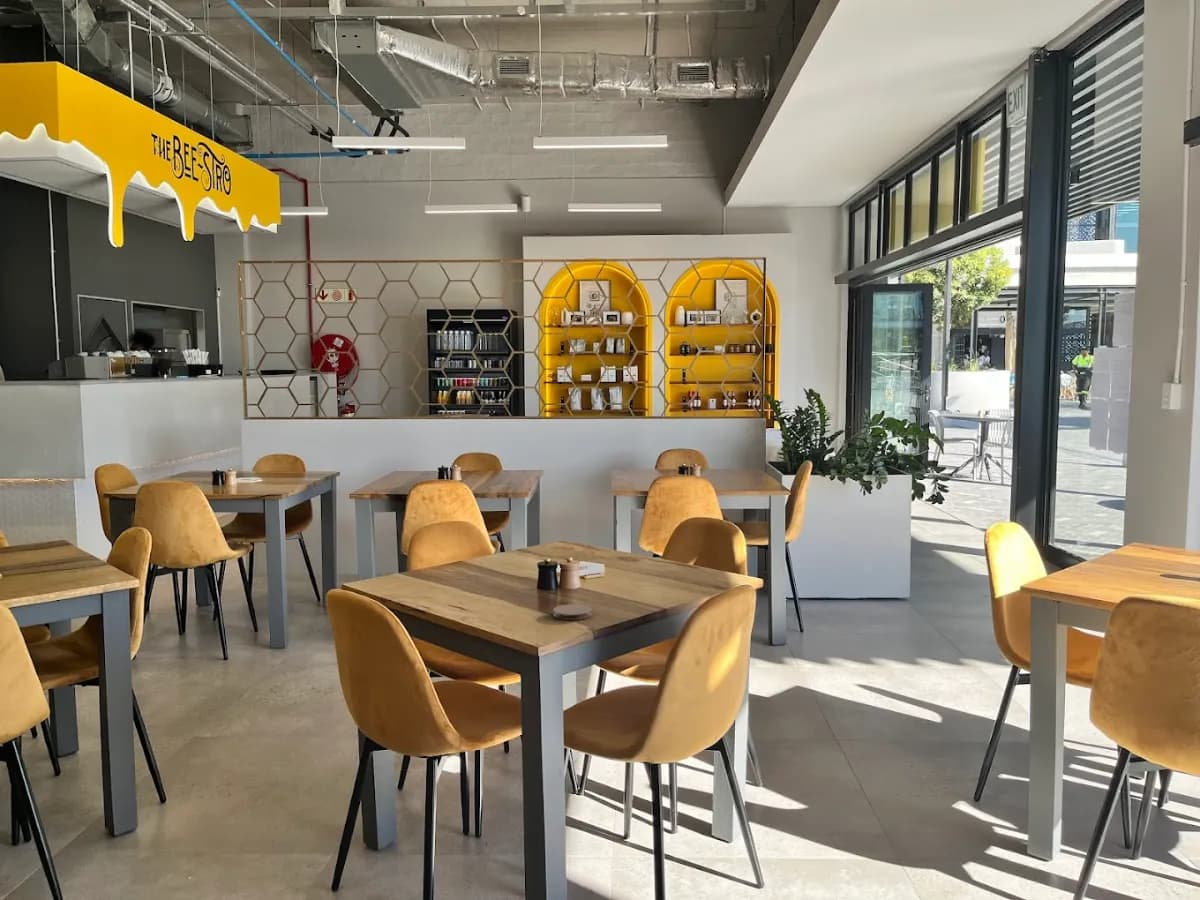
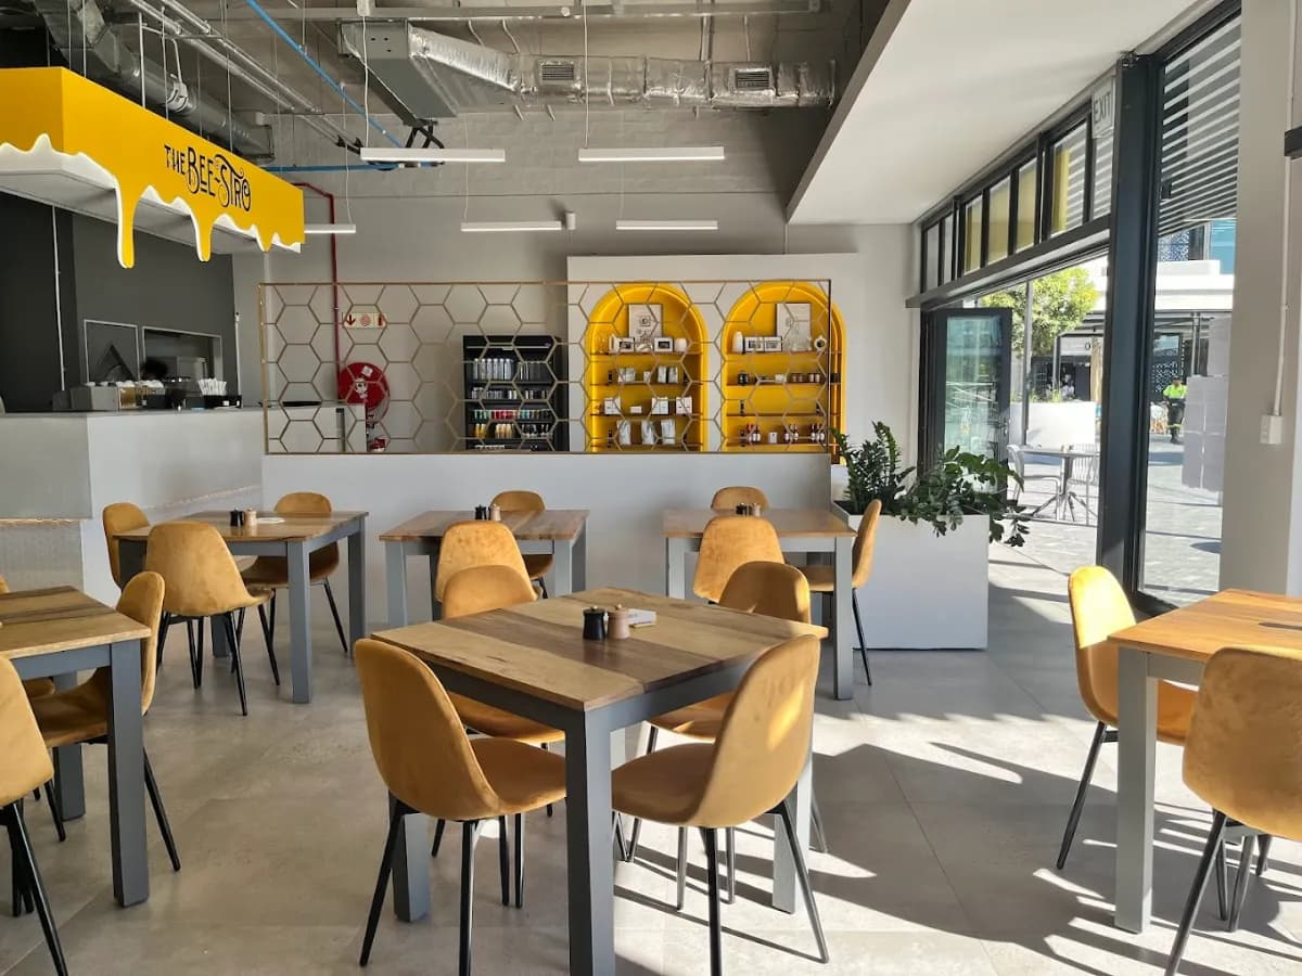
- coaster [552,603,593,621]
